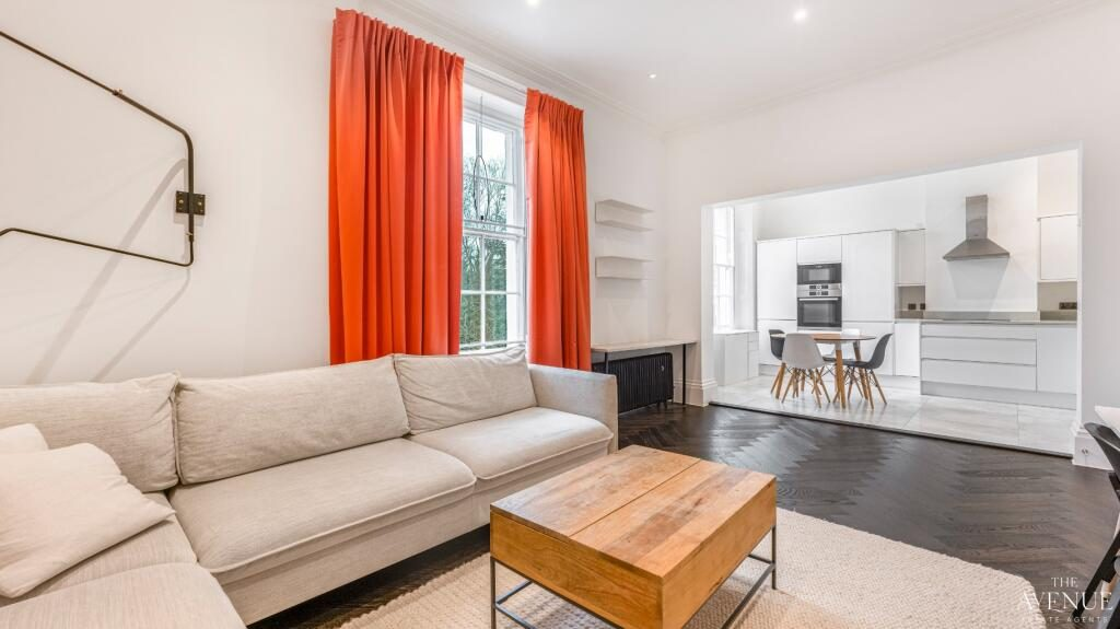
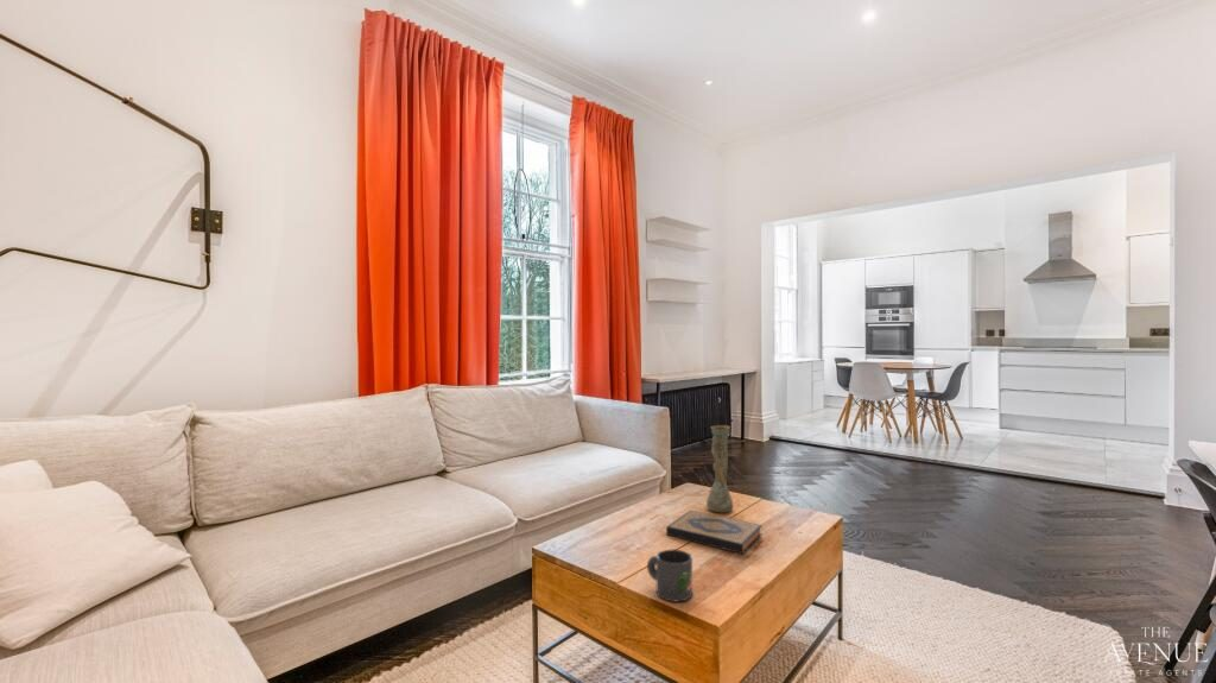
+ hardback book [665,510,764,555]
+ vase [705,424,734,513]
+ mug [646,549,694,602]
